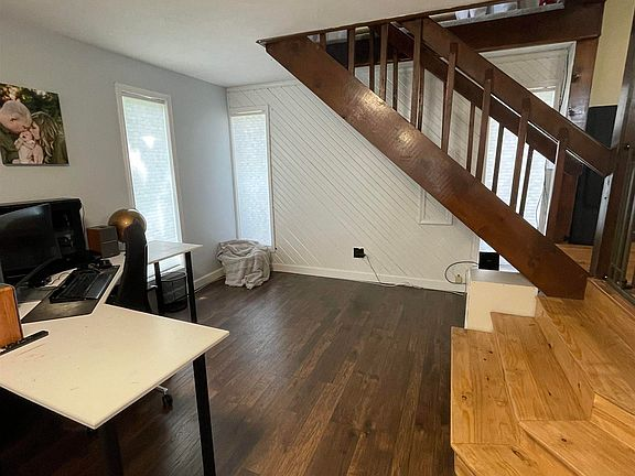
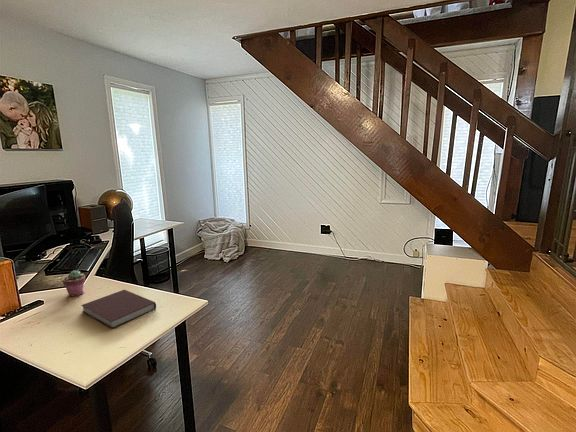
+ notebook [80,289,157,329]
+ potted succulent [62,269,86,297]
